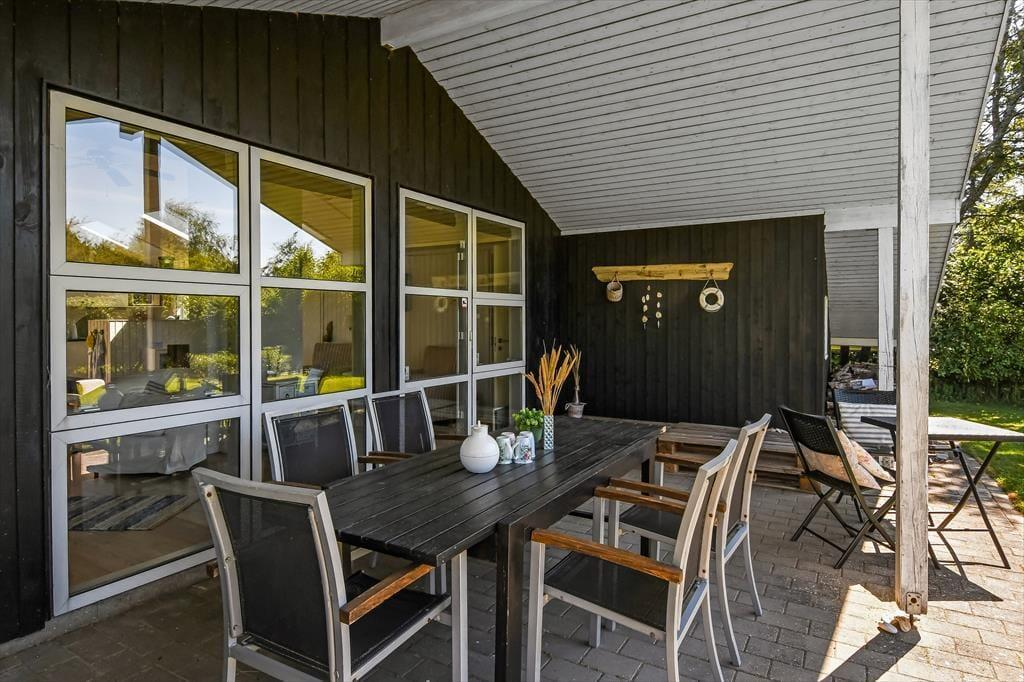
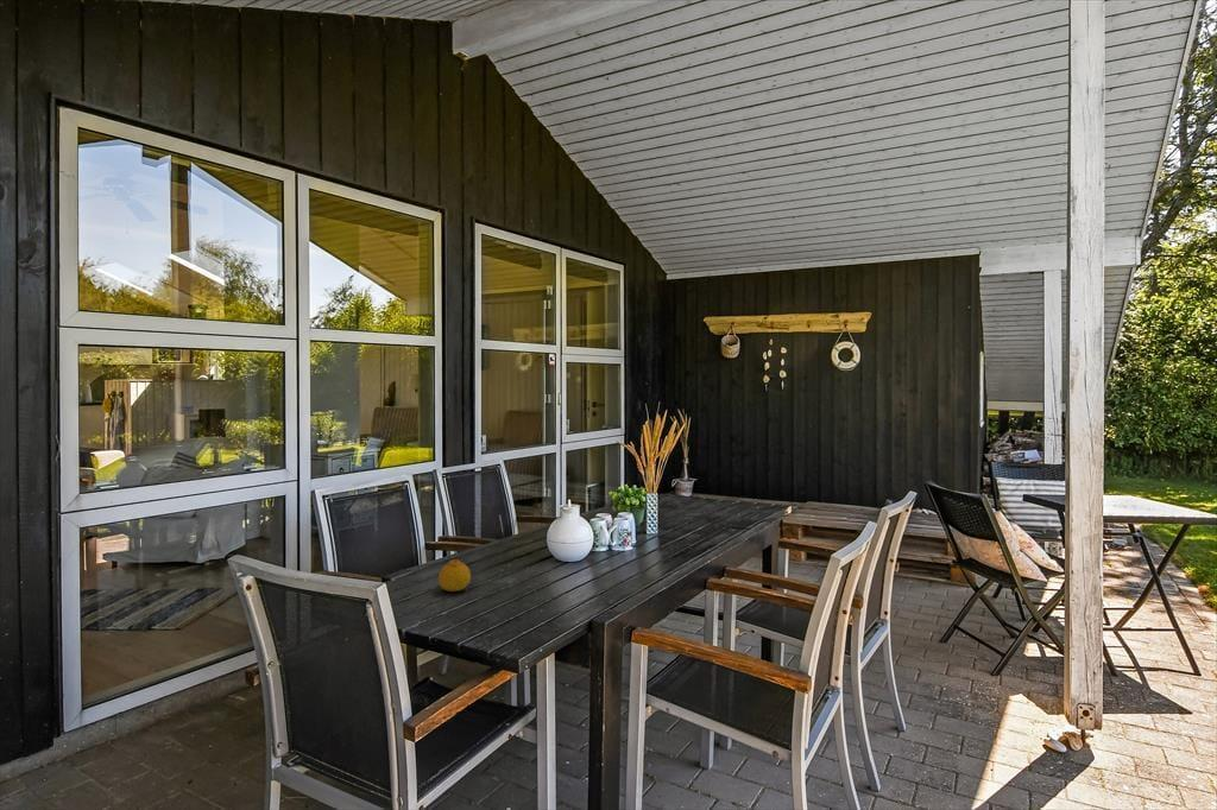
+ fruit [437,558,472,593]
